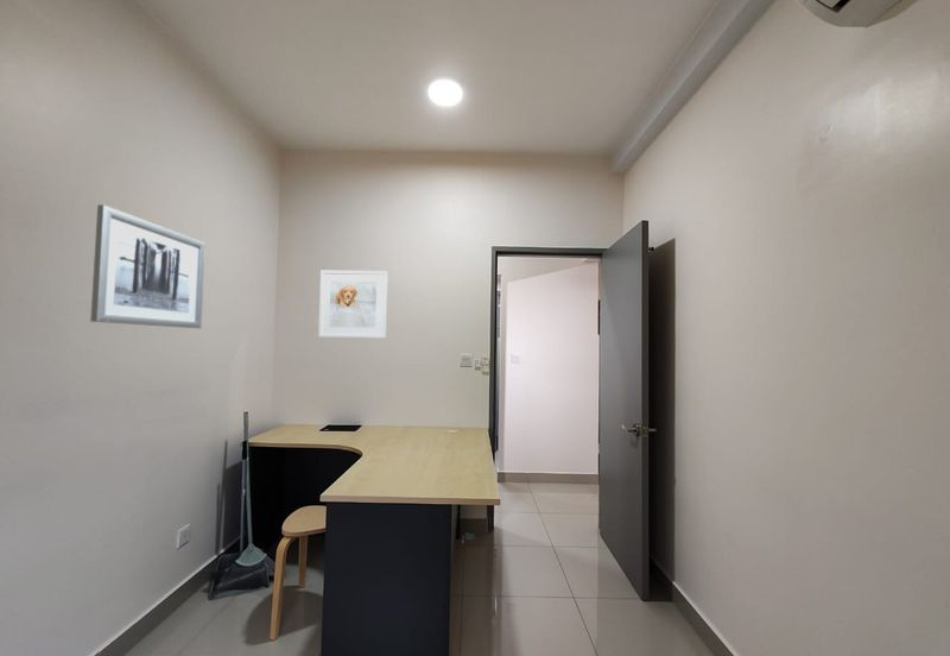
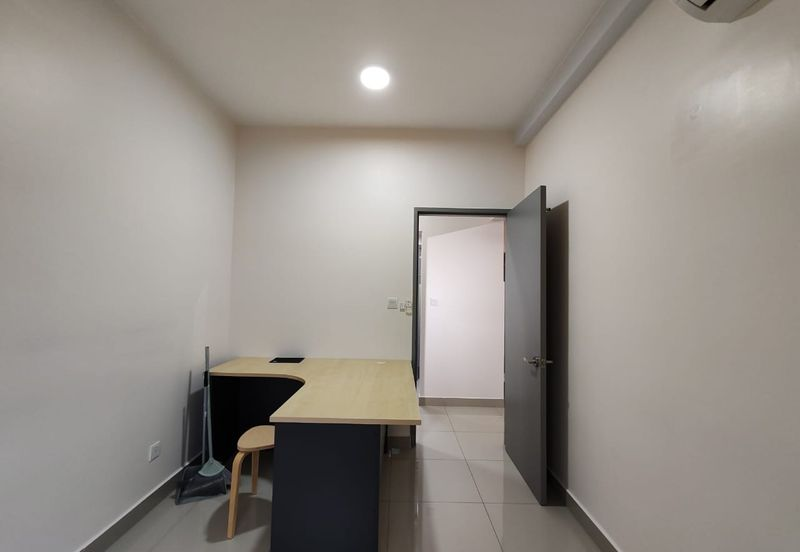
- wall art [89,203,207,329]
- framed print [317,270,390,340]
